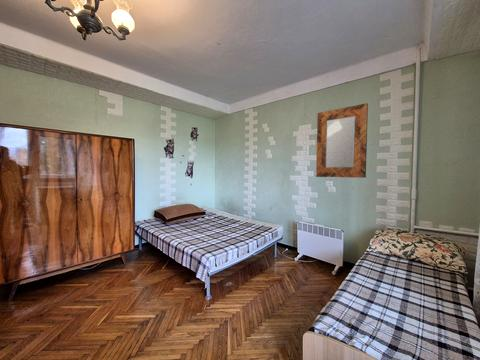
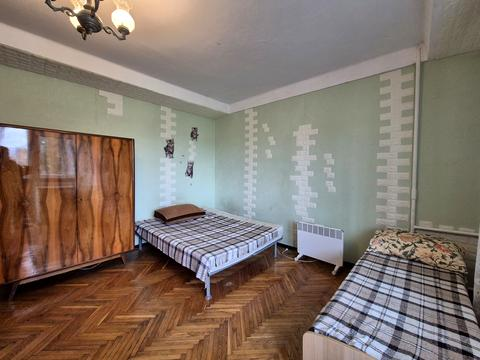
- home mirror [315,102,369,179]
